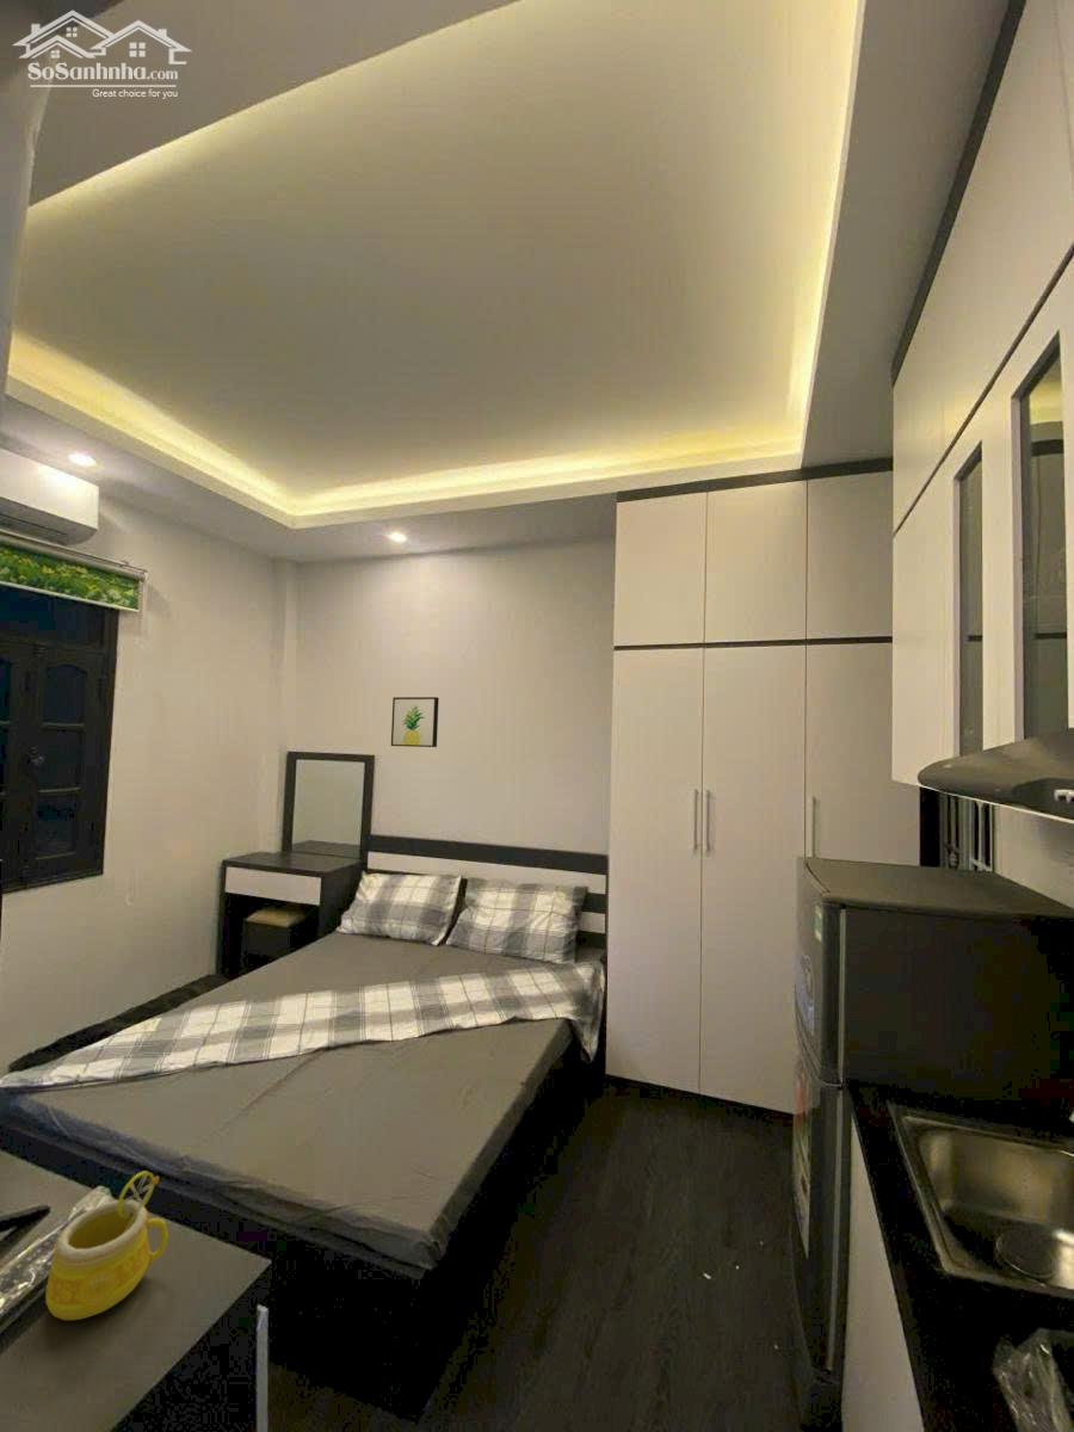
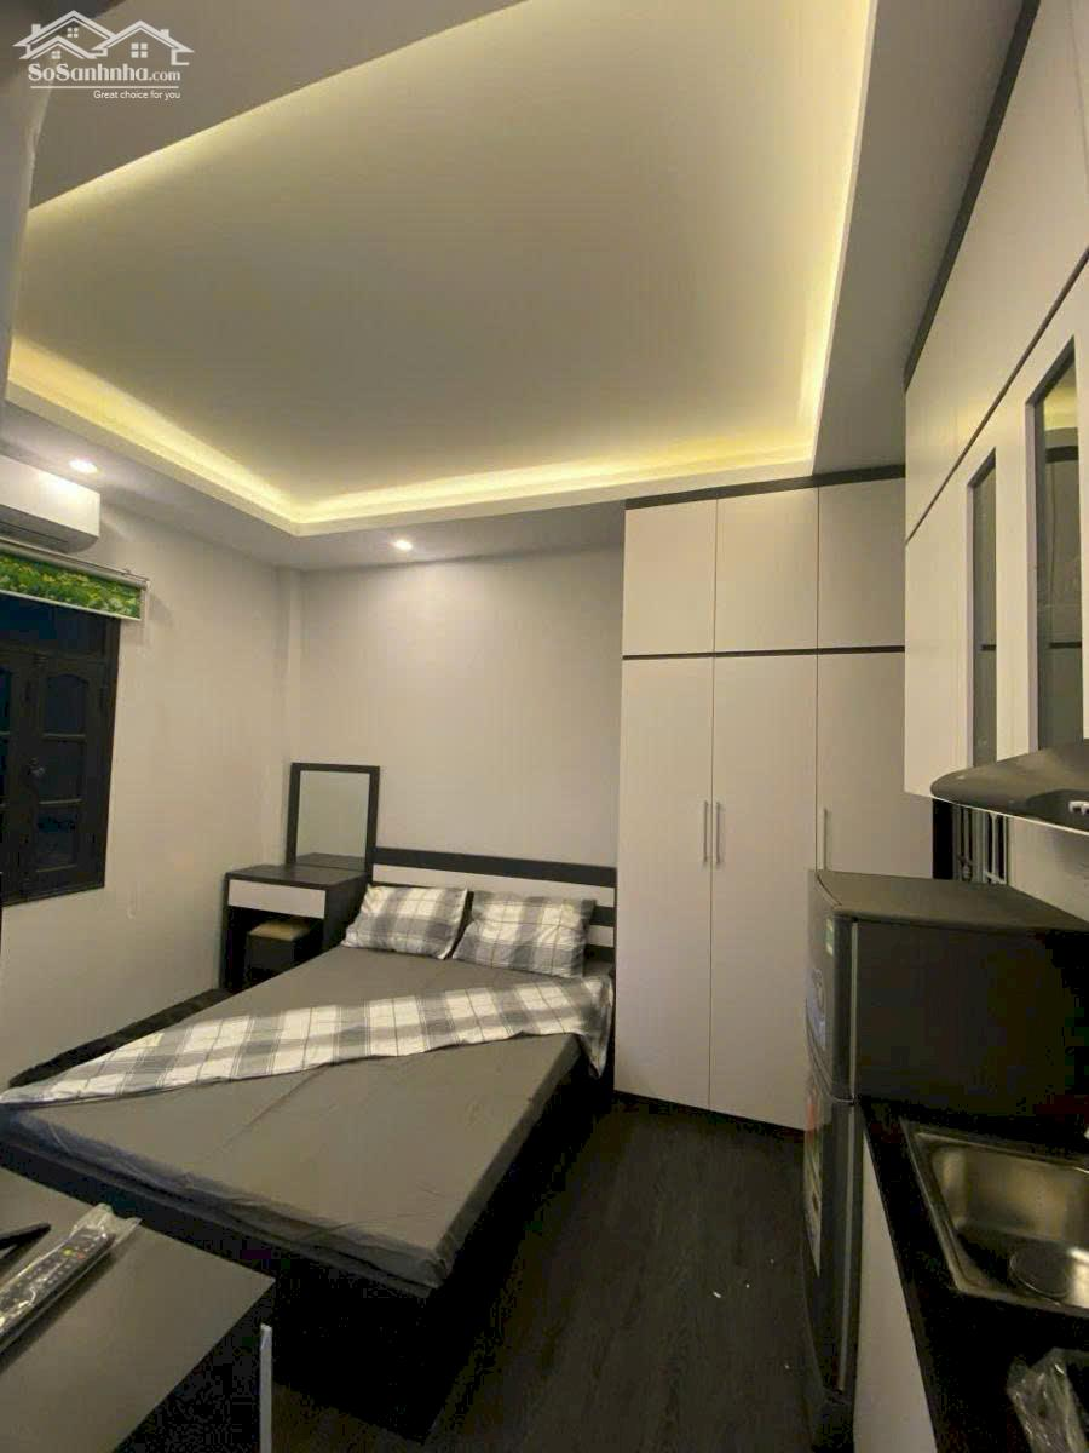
- mug [45,1169,169,1321]
- wall art [390,696,440,748]
